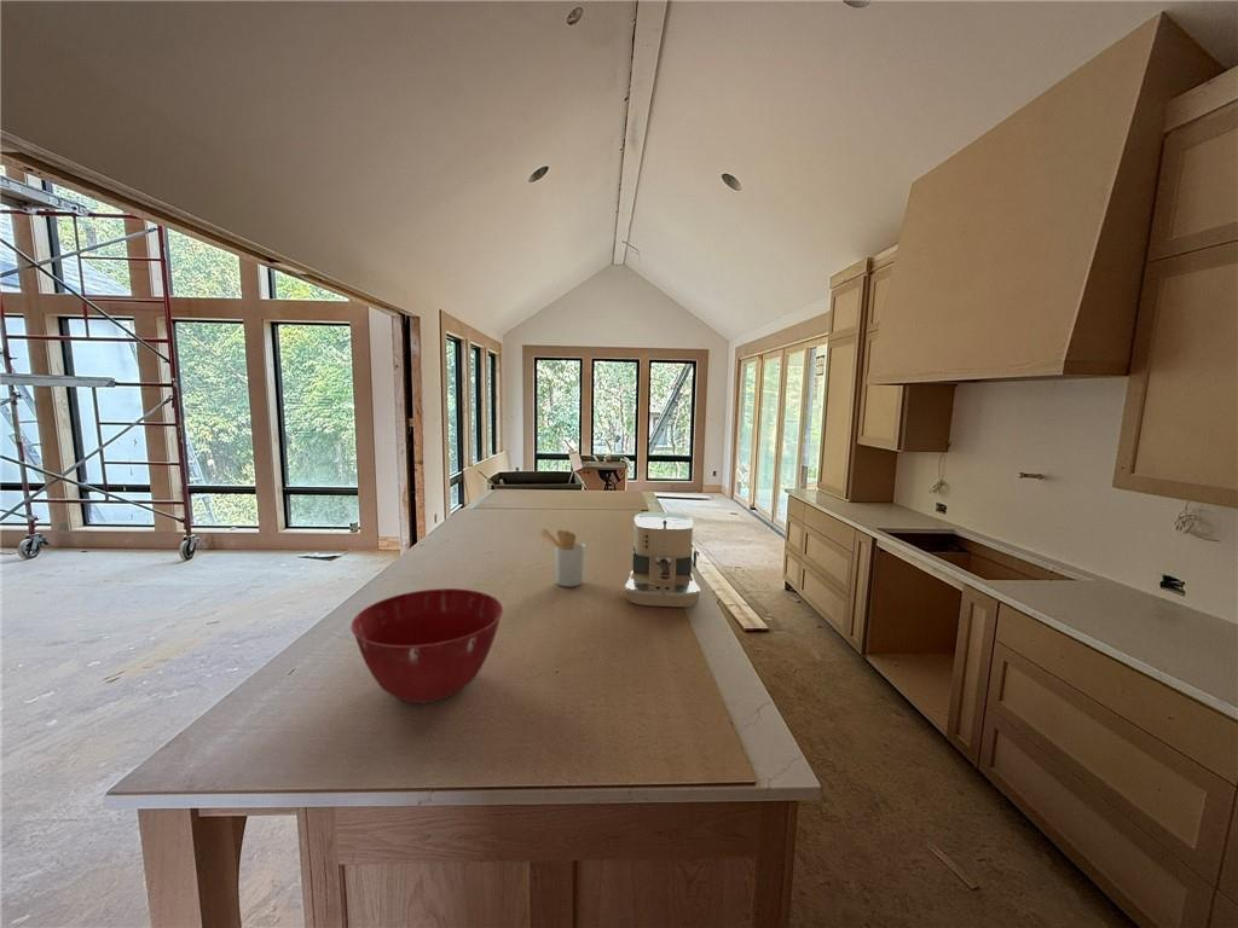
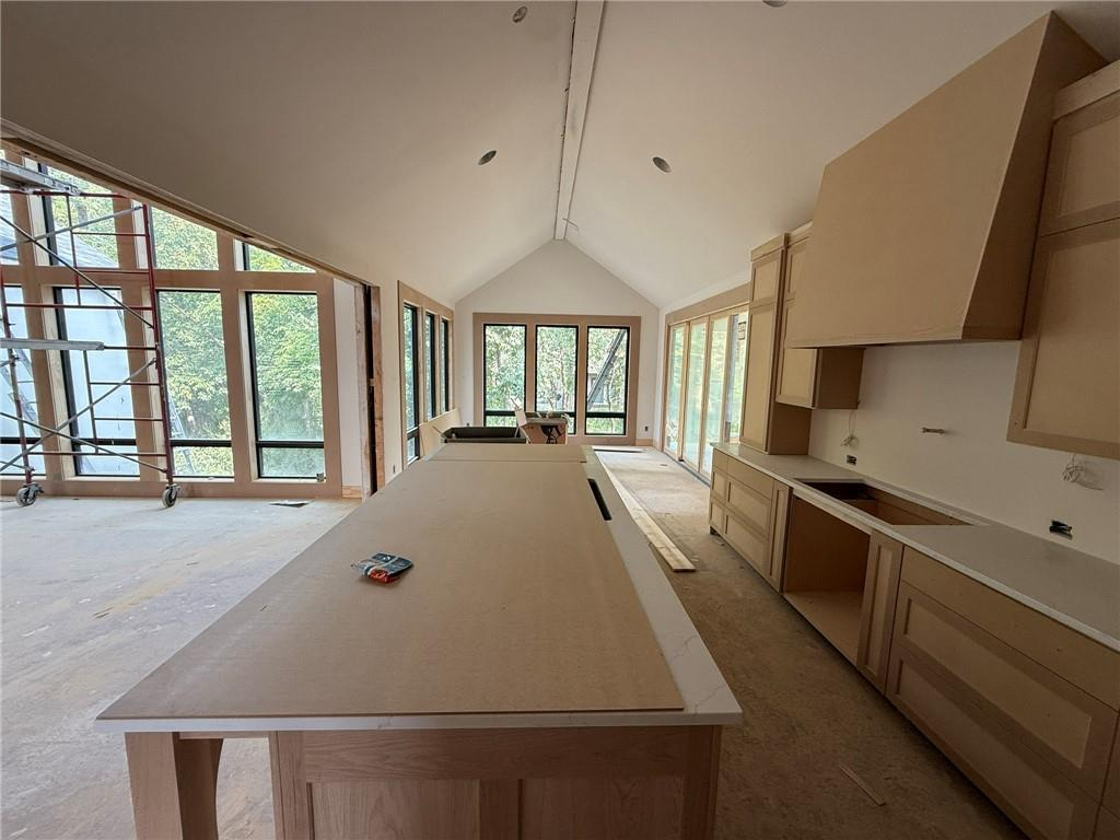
- coffee maker [624,511,701,608]
- utensil holder [539,528,586,587]
- mixing bowl [351,587,504,704]
